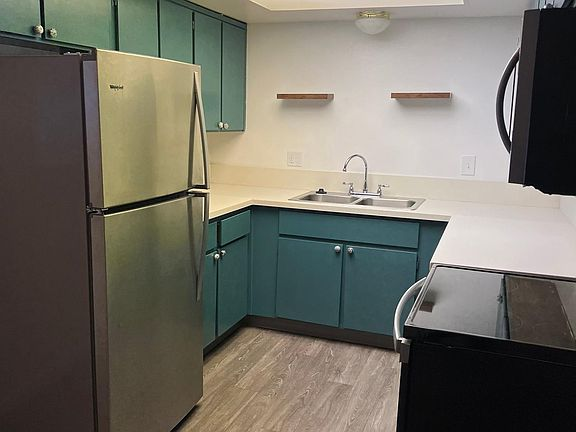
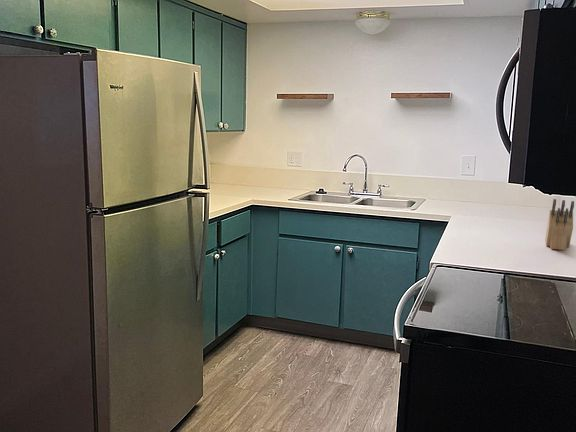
+ knife block [544,198,575,251]
